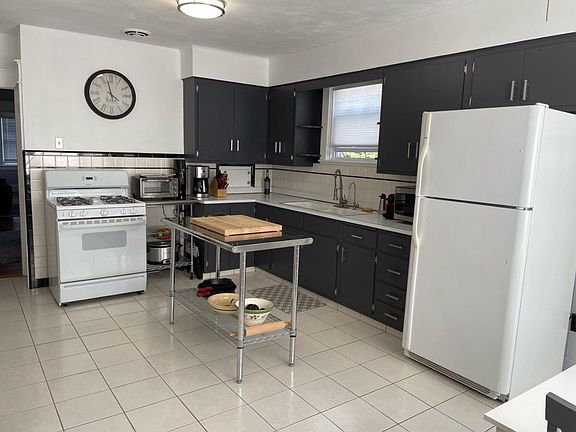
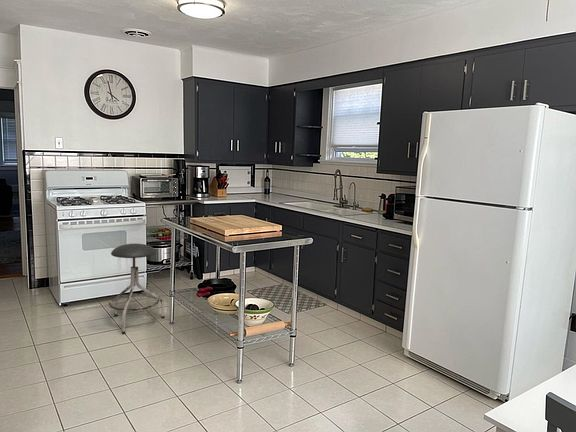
+ stool [108,243,166,335]
